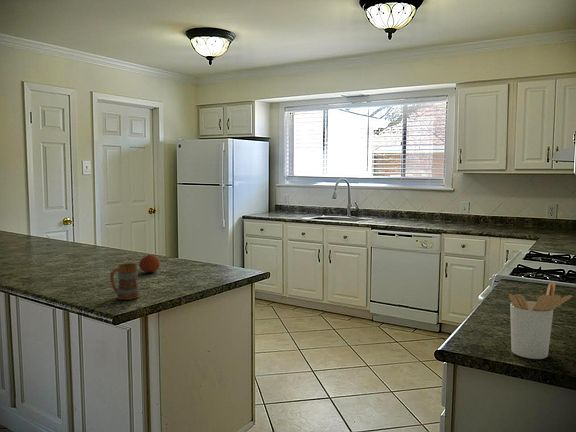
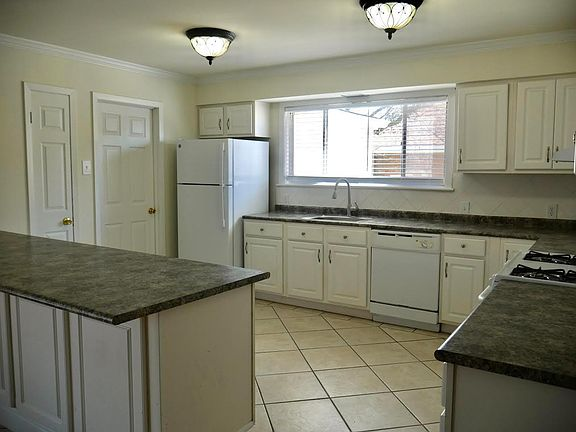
- mug [109,262,141,301]
- fruit [138,254,161,273]
- utensil holder [508,281,573,360]
